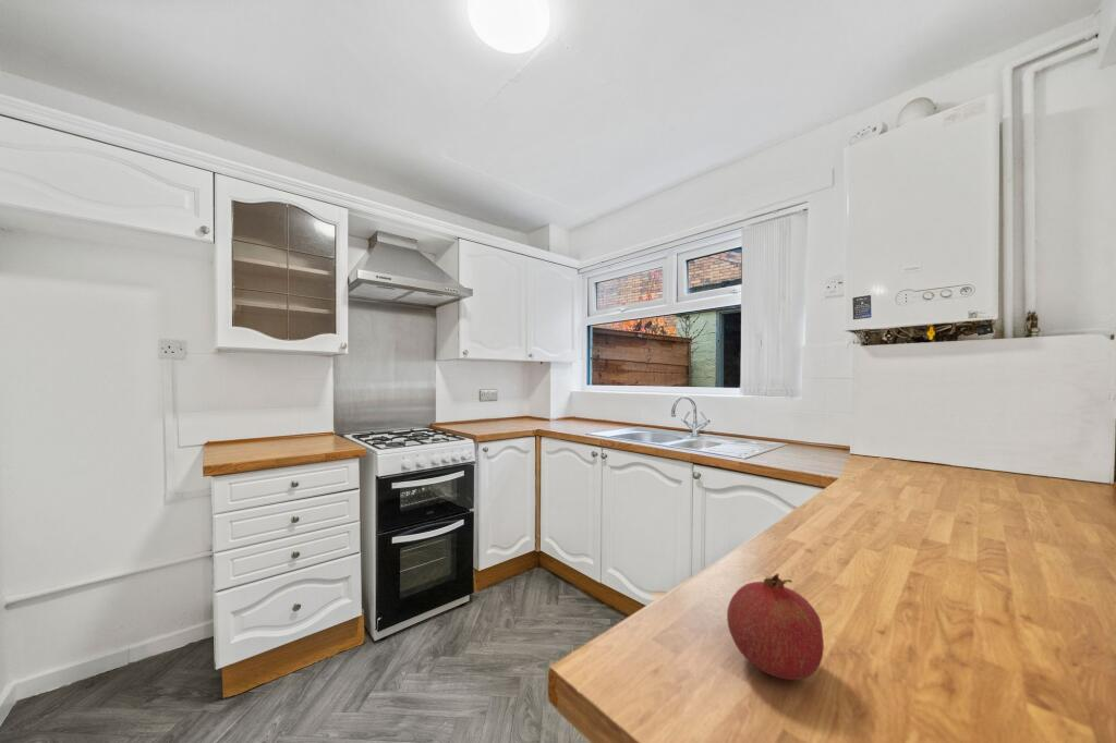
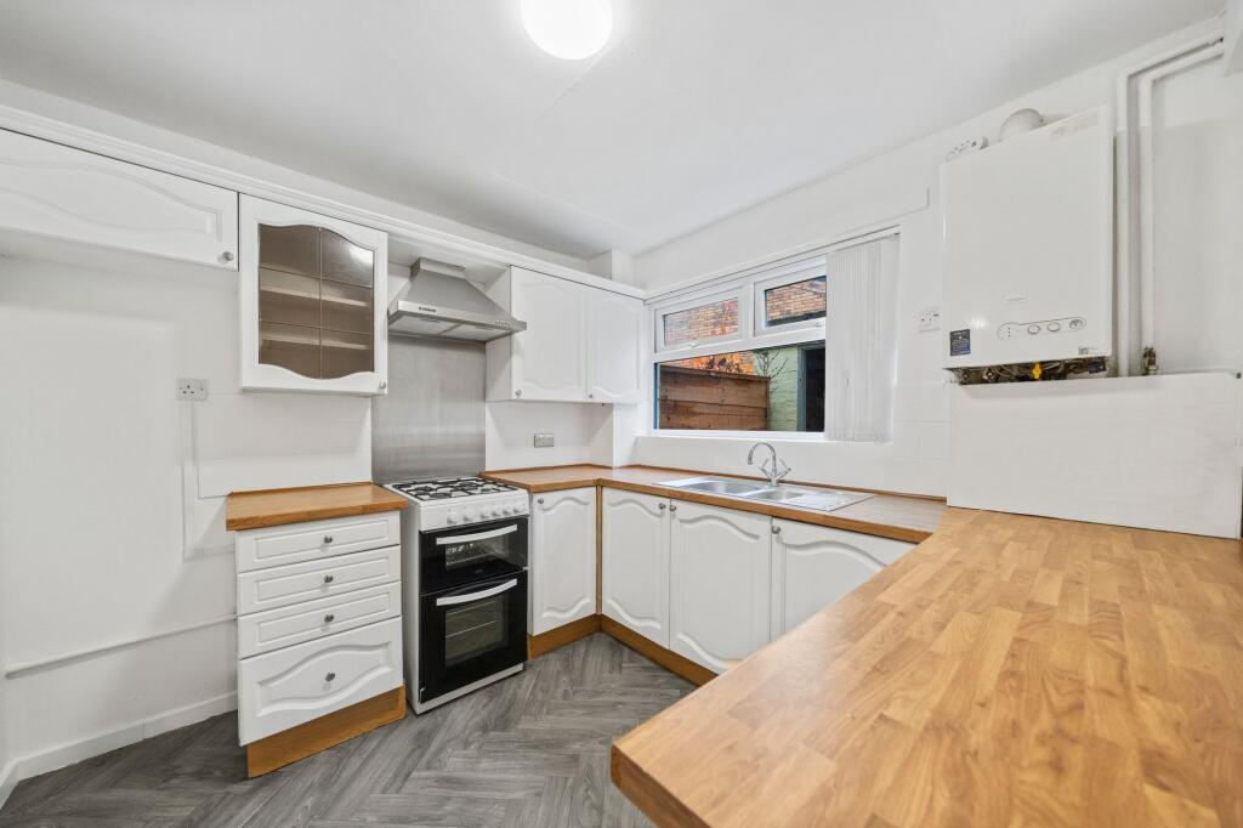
- fruit [726,572,825,681]
